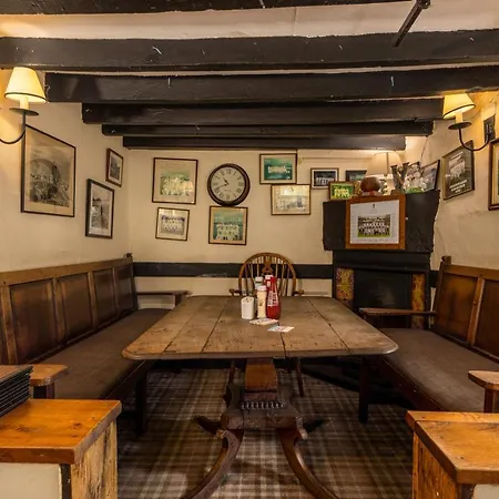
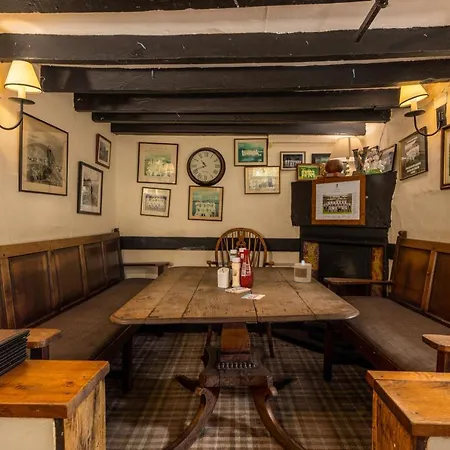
+ candle [293,260,313,284]
